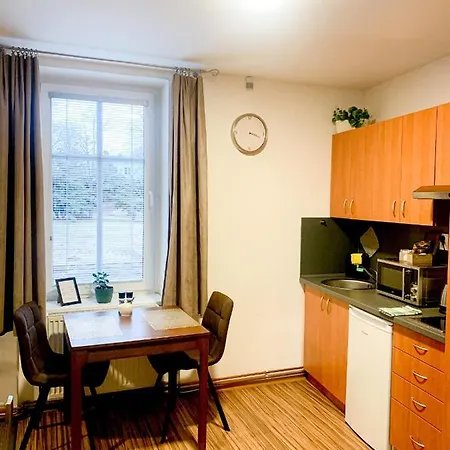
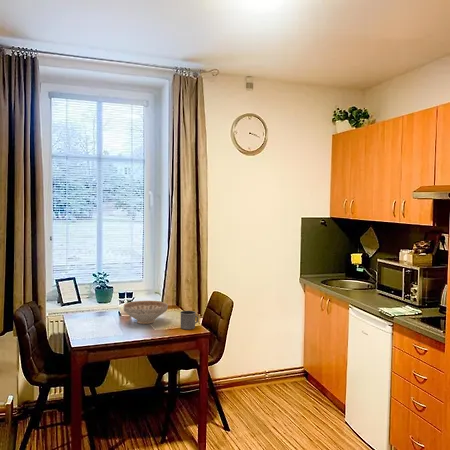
+ decorative bowl [122,300,169,325]
+ mug [179,310,200,330]
